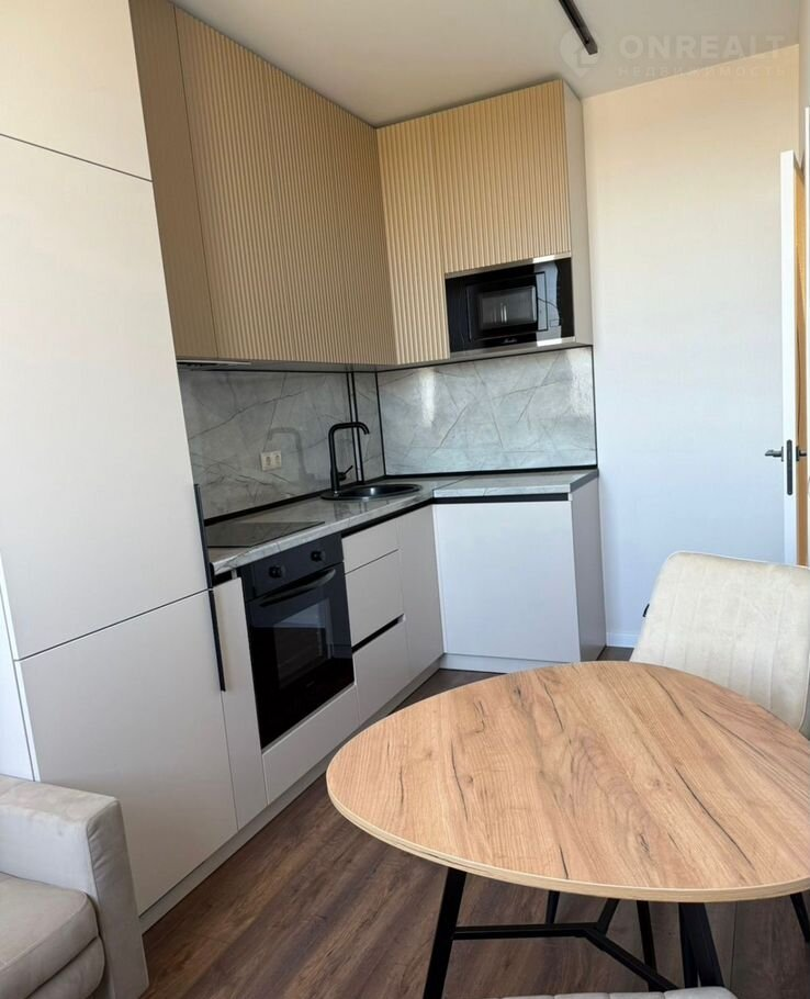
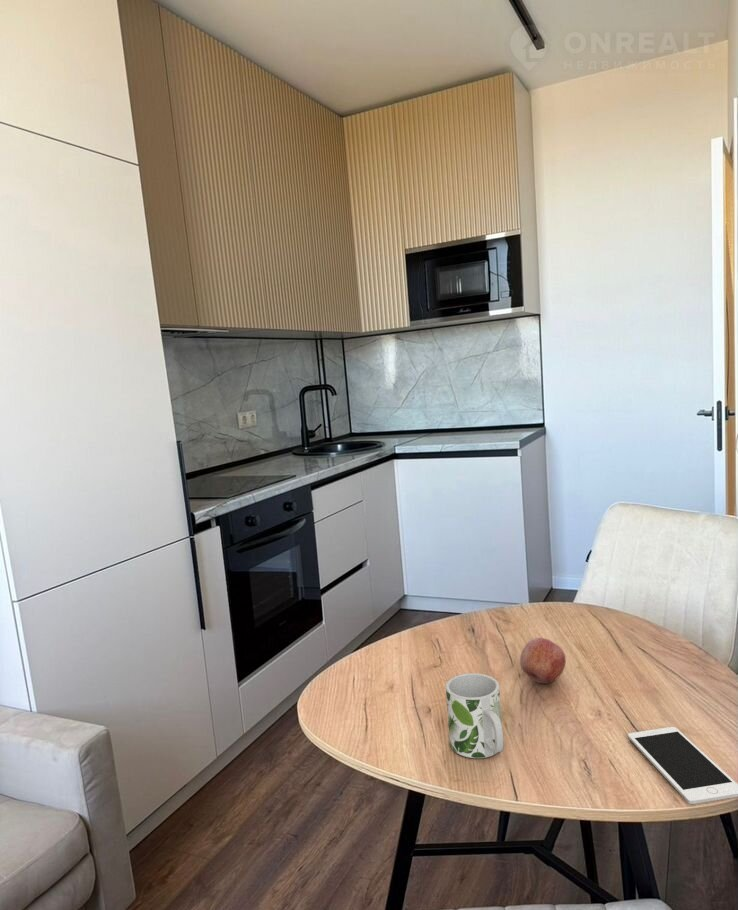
+ mug [445,672,504,759]
+ fruit [519,637,567,685]
+ cell phone [627,726,738,805]
